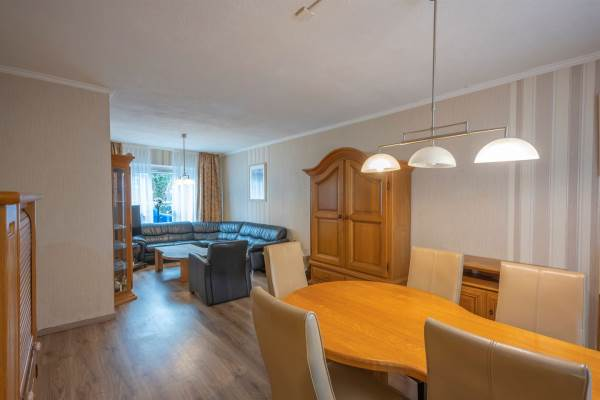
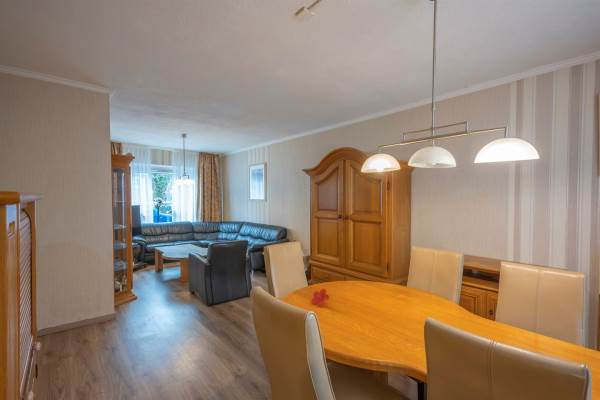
+ flower [310,288,330,307]
